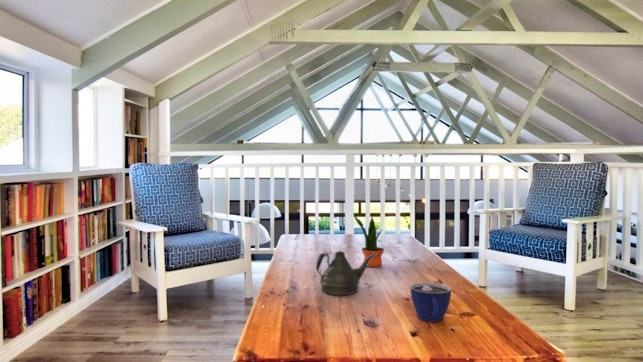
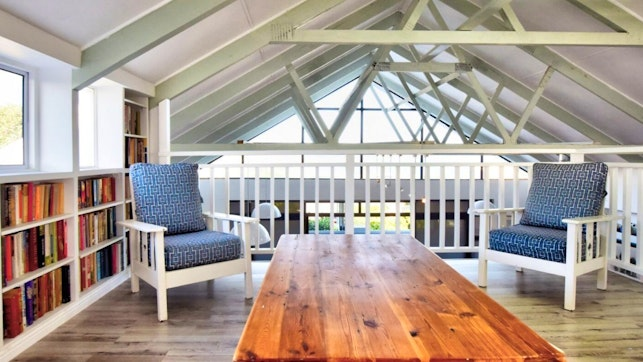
- cup [409,282,452,323]
- teapot [315,250,377,296]
- potted plant [352,212,385,268]
